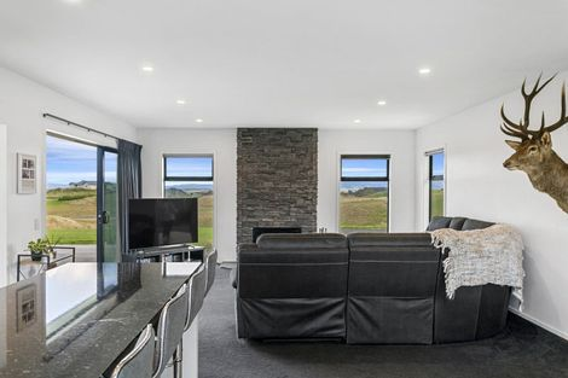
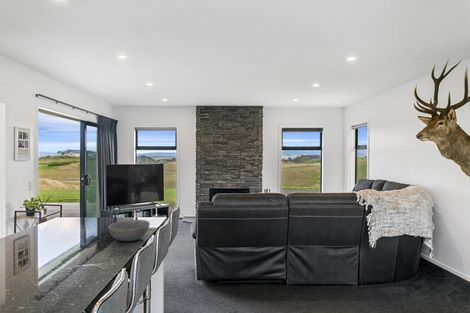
+ bowl [107,219,151,242]
